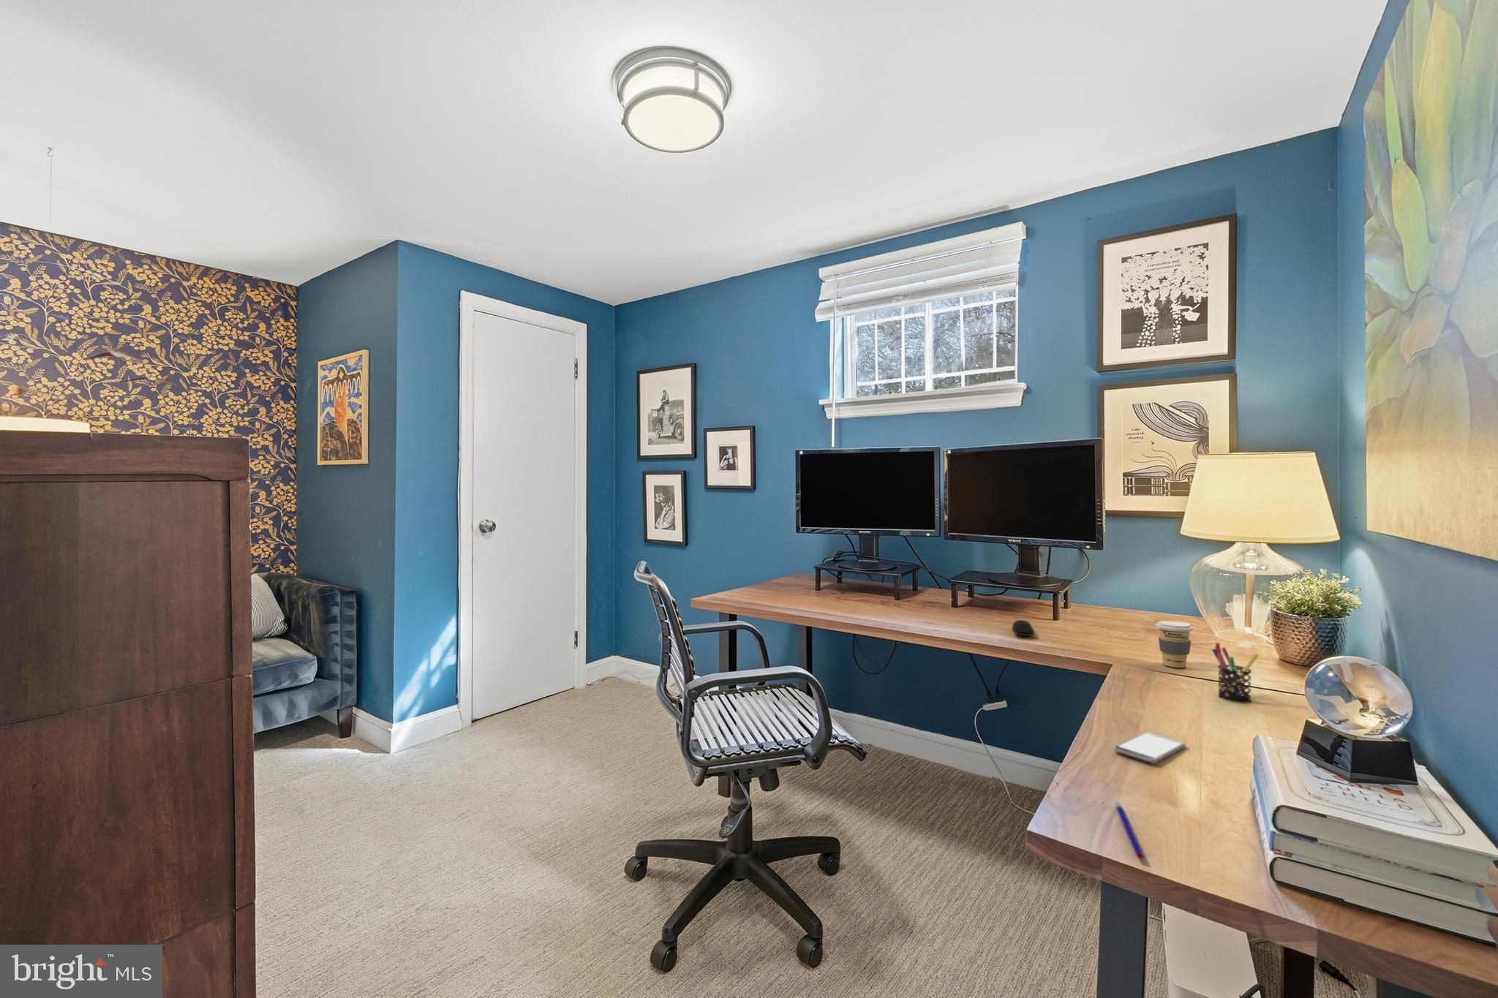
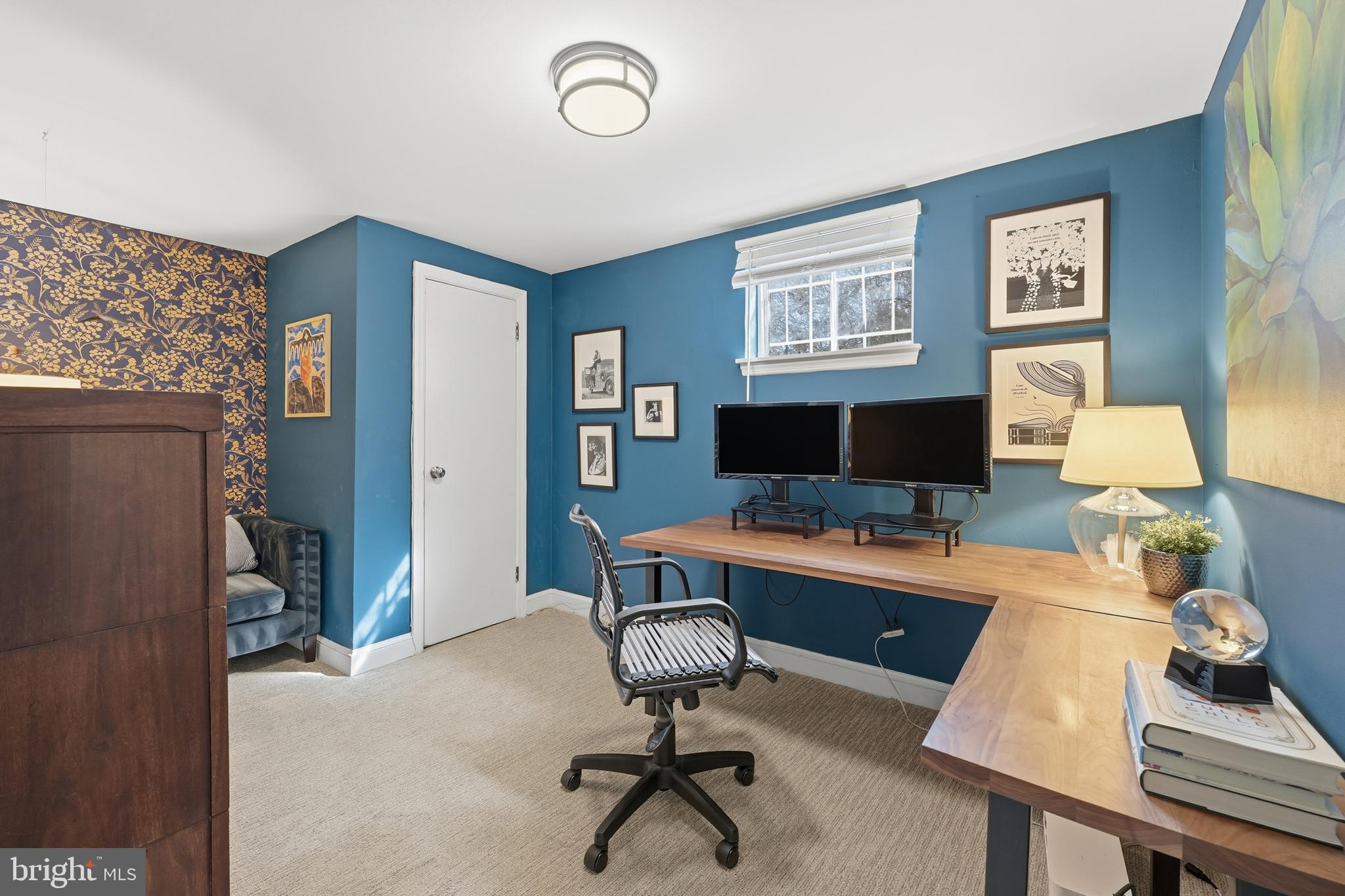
- pen holder [1212,642,1260,704]
- coffee cup [1155,620,1194,668]
- computer mouse [1011,619,1036,637]
- pen [1115,802,1145,860]
- smartphone [1114,731,1186,764]
